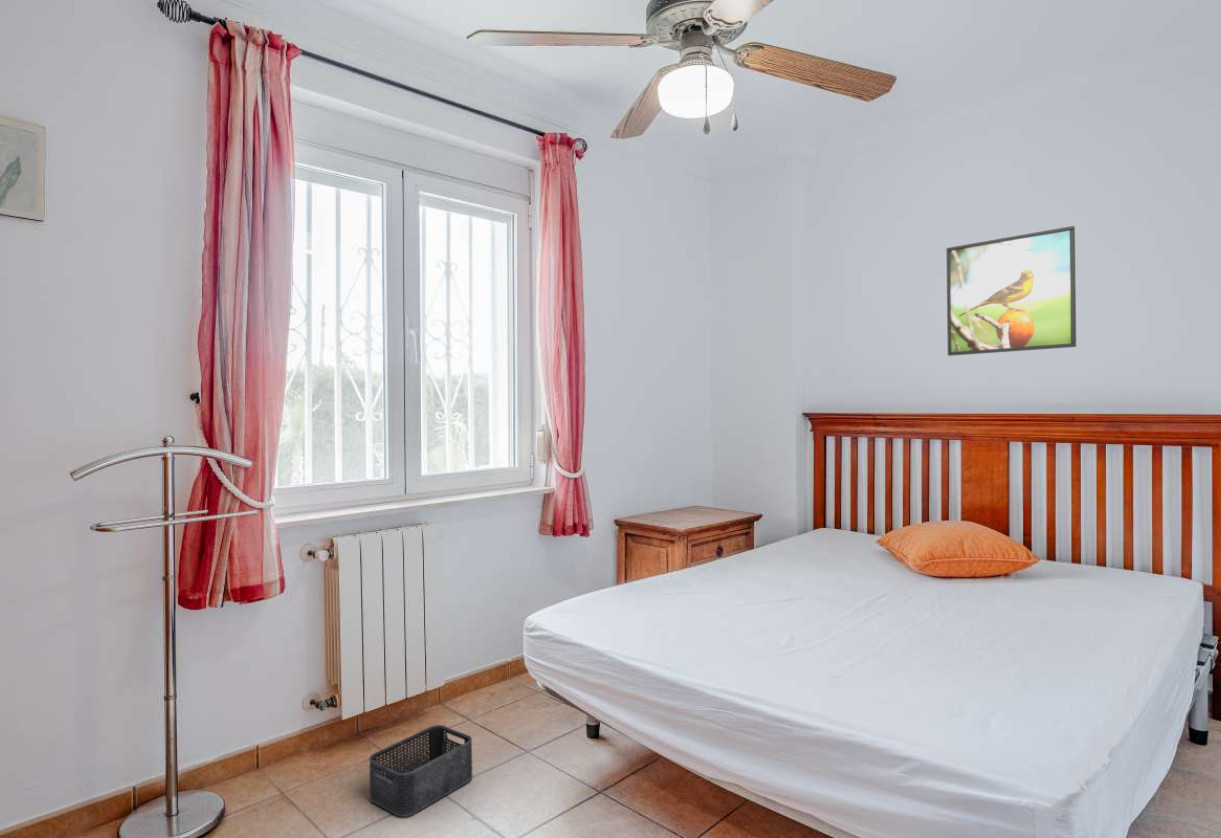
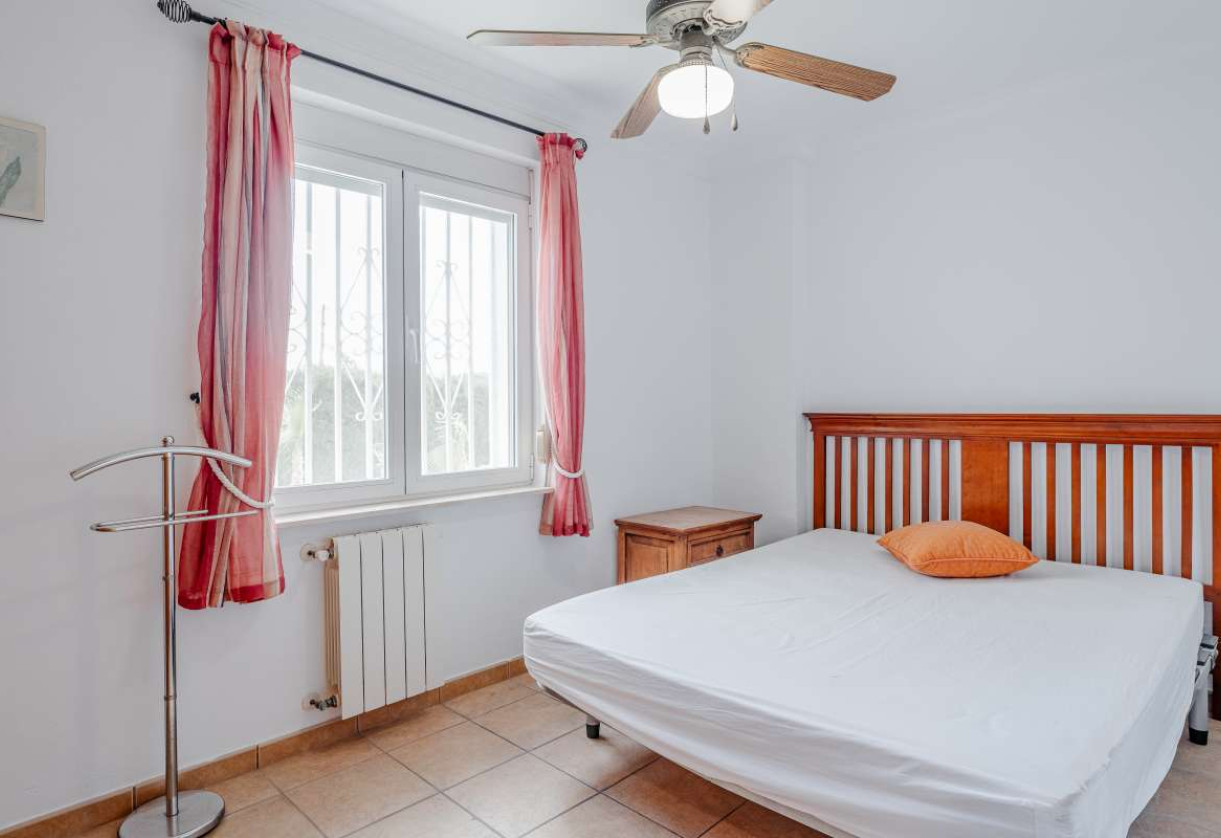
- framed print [946,225,1077,357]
- storage bin [368,724,474,818]
